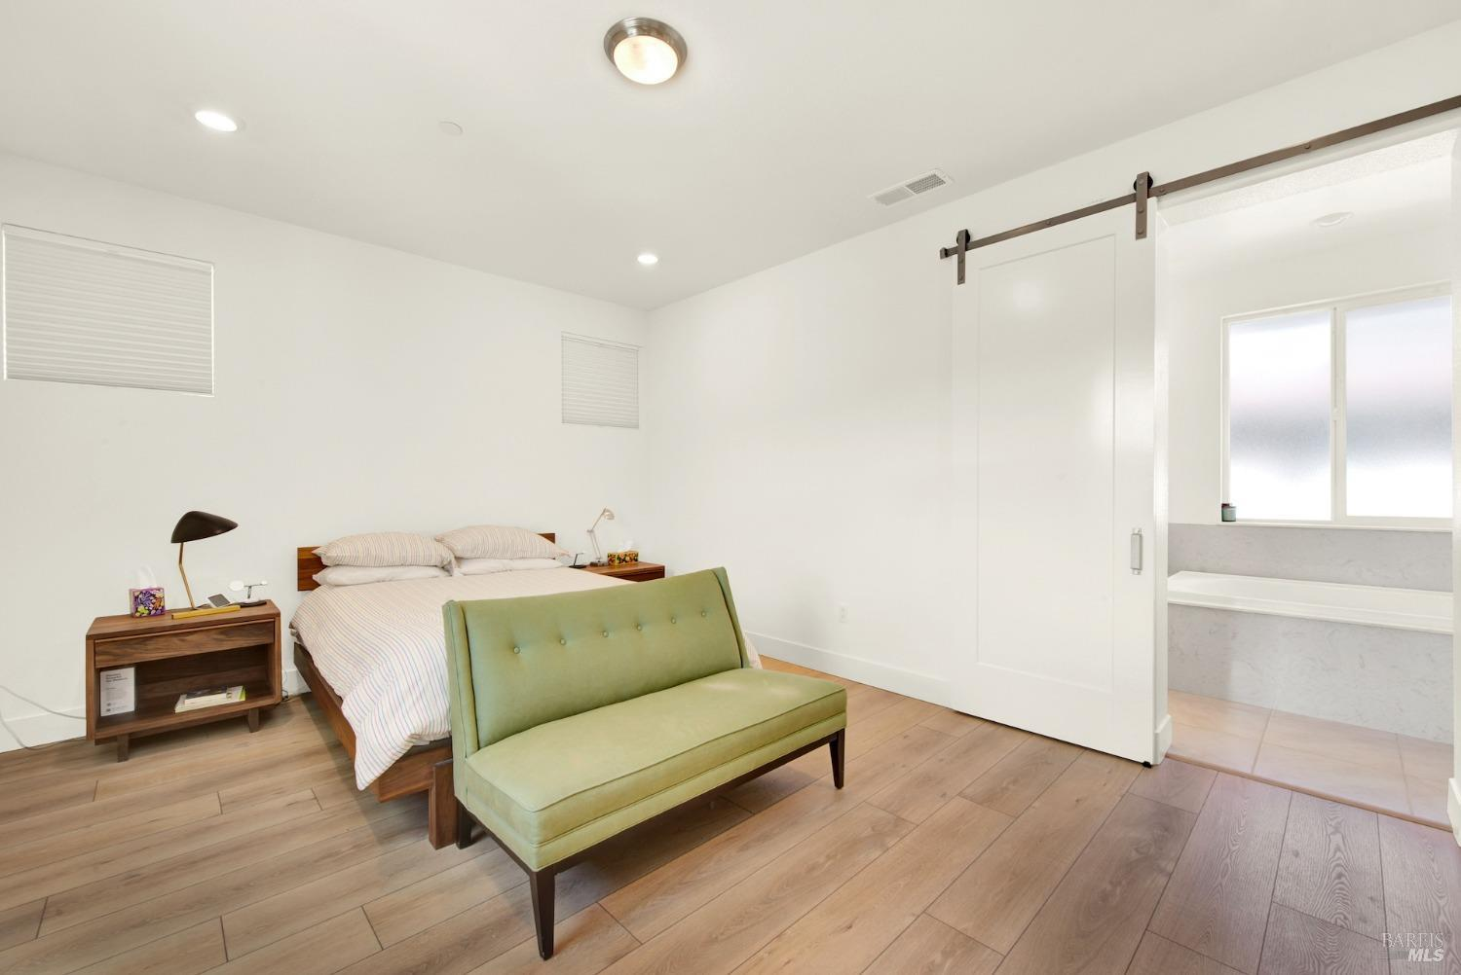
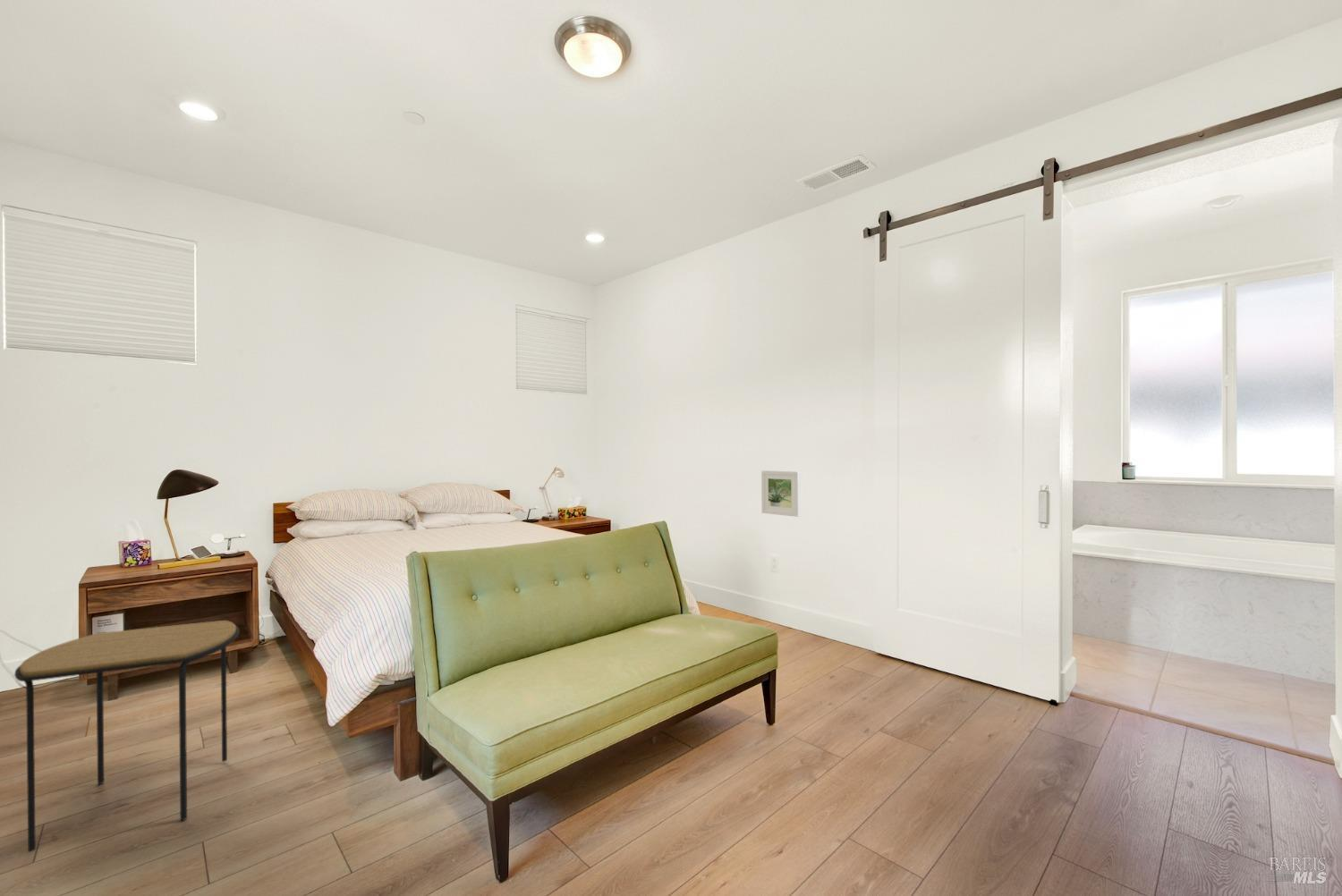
+ side table [13,620,241,853]
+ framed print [760,469,801,518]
